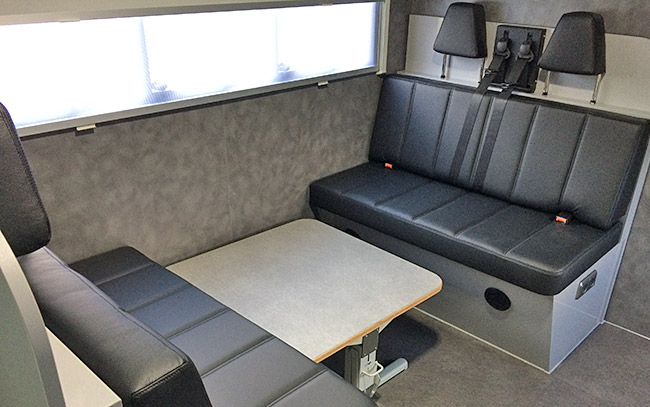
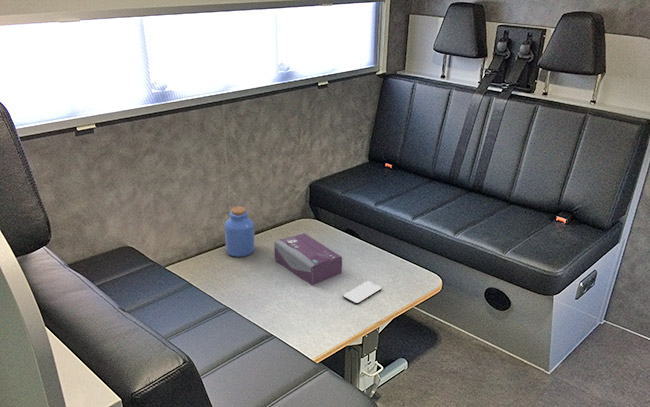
+ tissue box [273,232,343,286]
+ smartphone [342,280,383,305]
+ jar [224,205,256,258]
